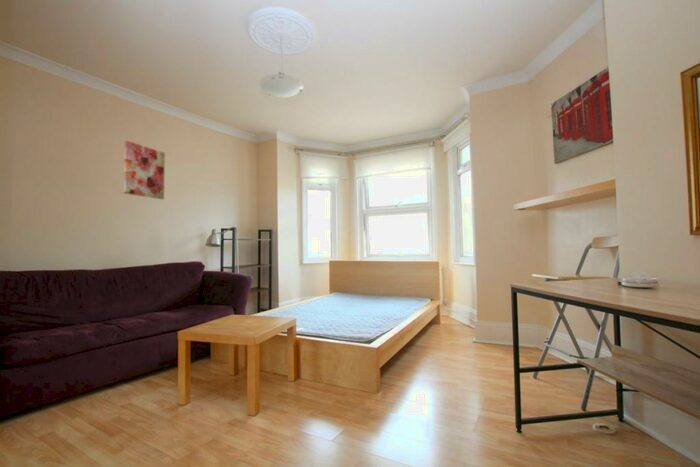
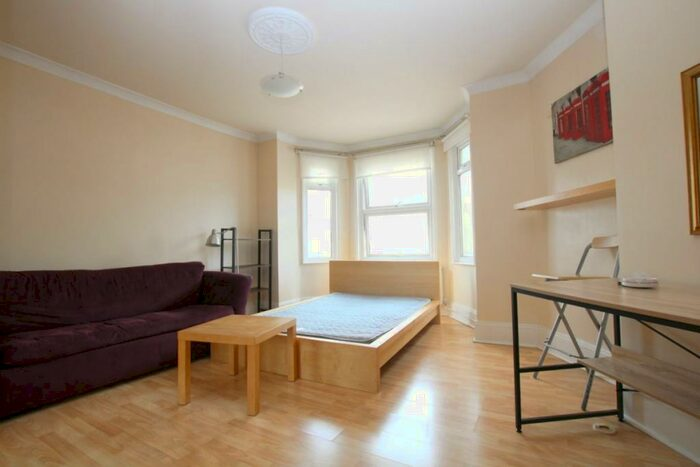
- wall art [123,140,166,200]
